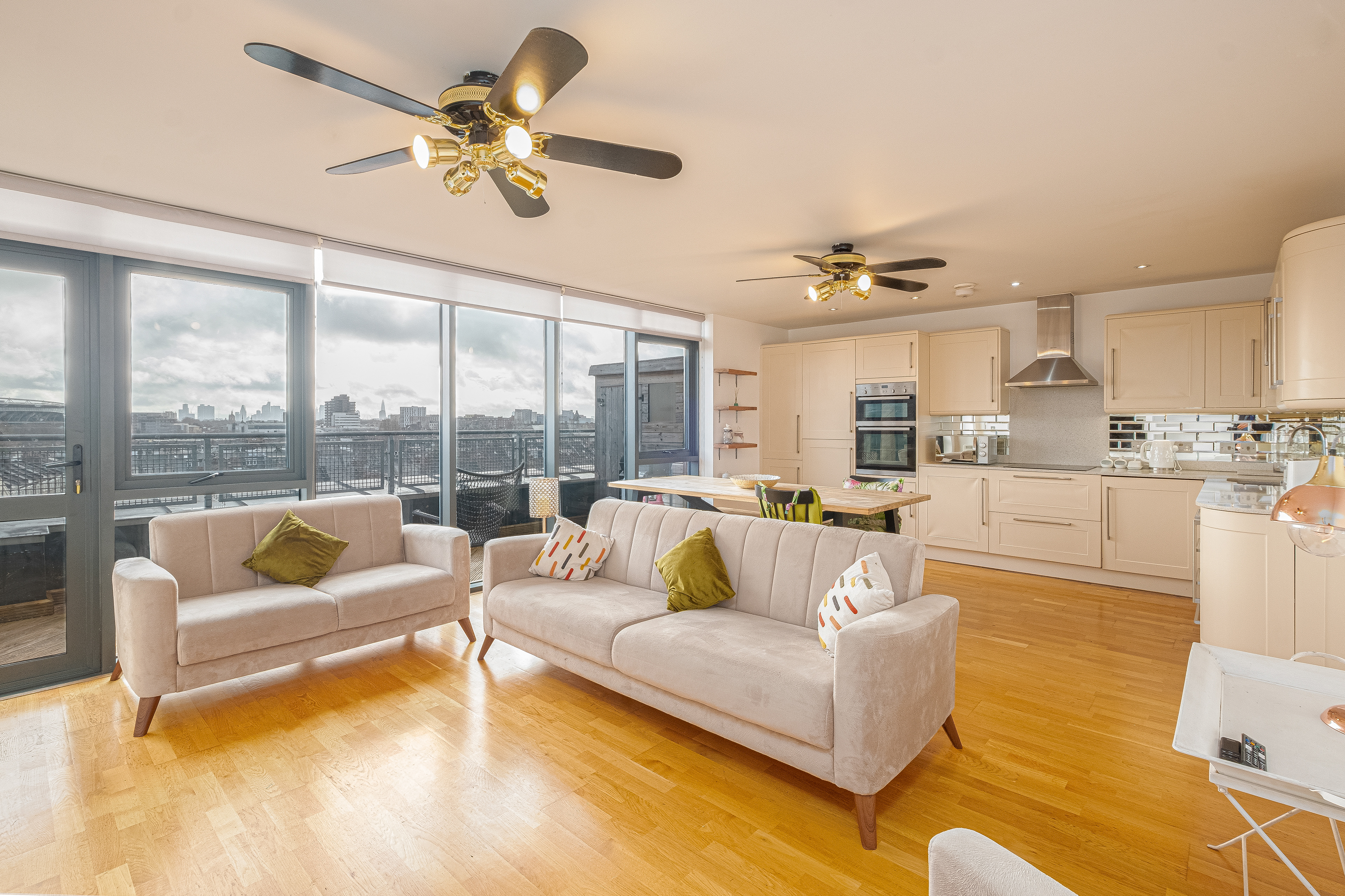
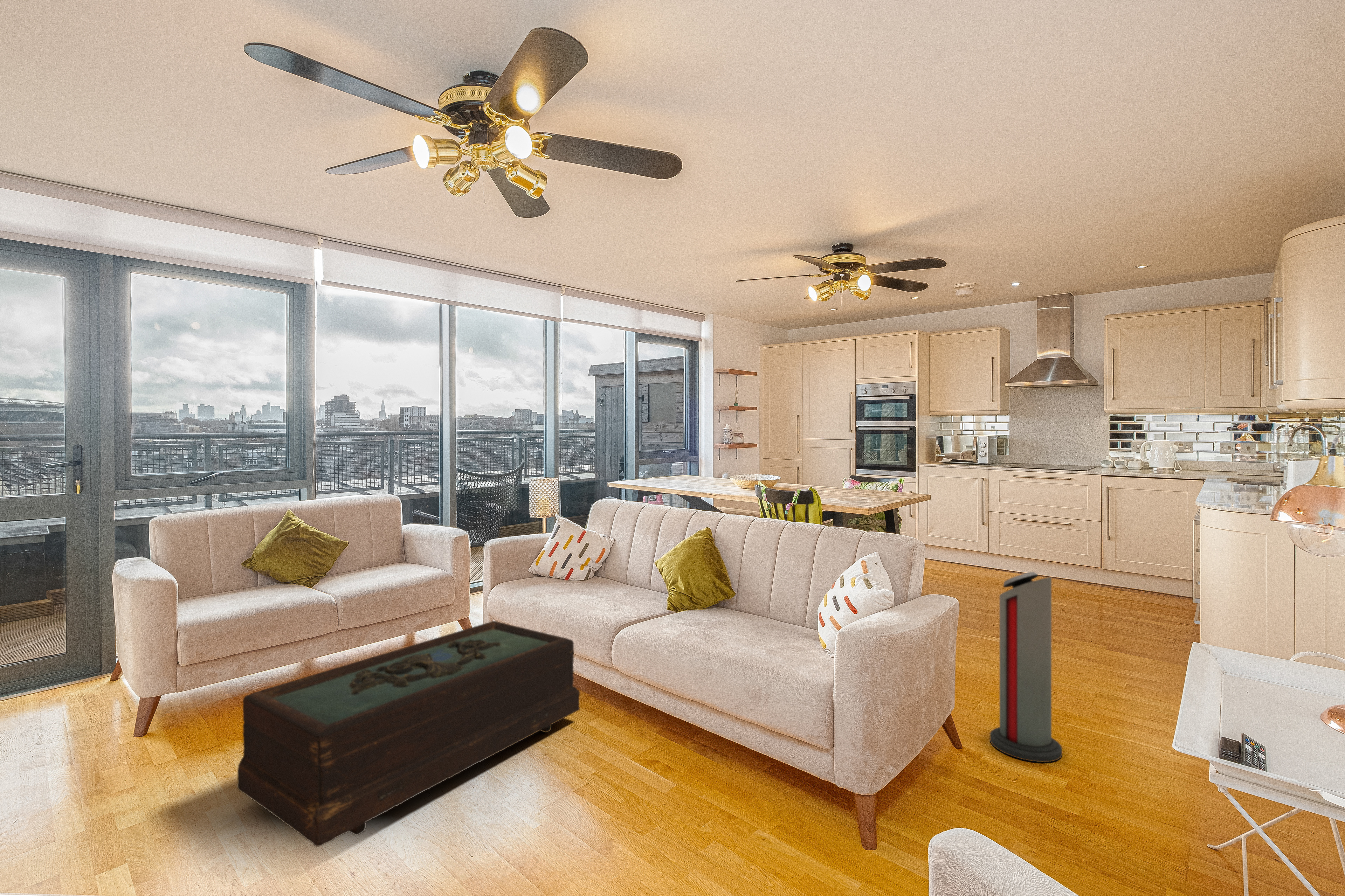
+ coffee table [237,620,580,847]
+ air purifier [989,571,1063,763]
